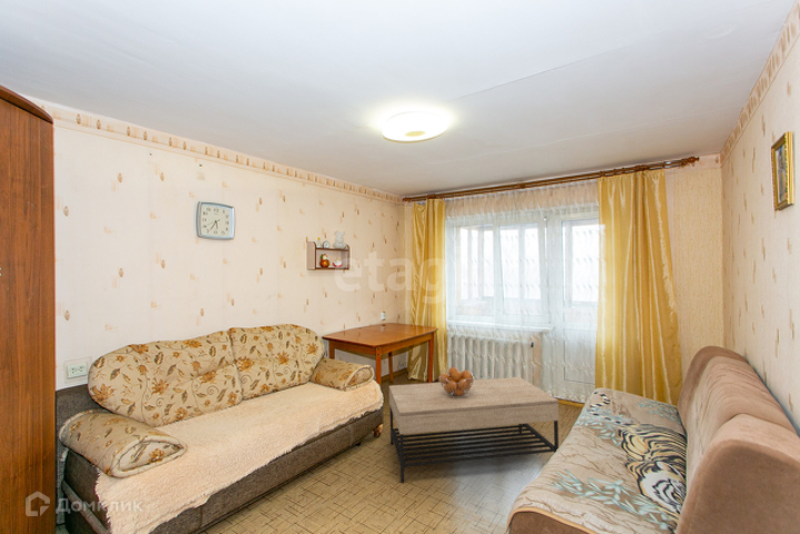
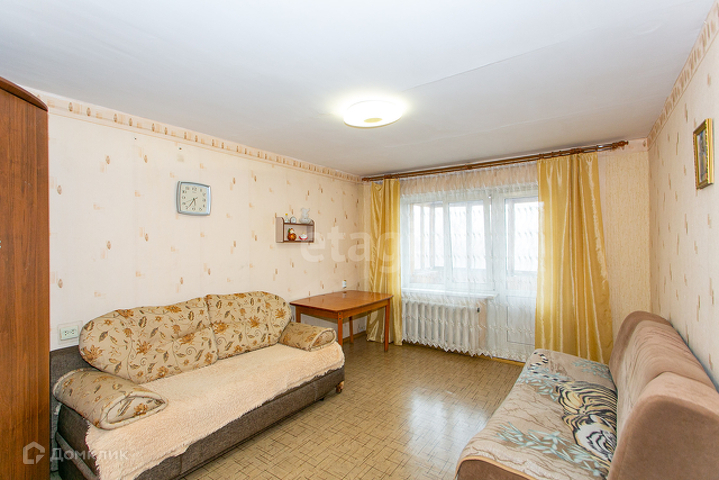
- coffee table [388,376,560,484]
- fruit basket [438,366,475,397]
